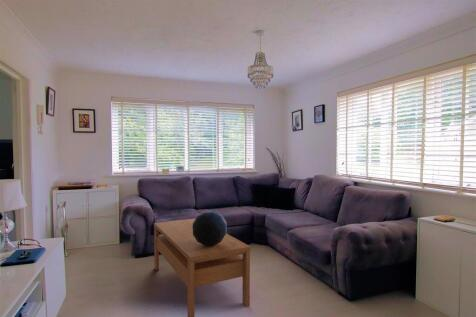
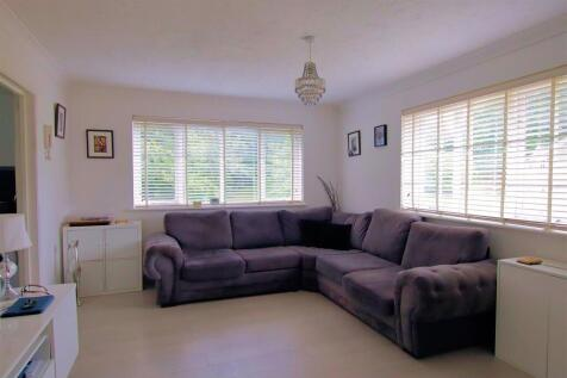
- coffee table [153,217,251,317]
- decorative orb [193,210,228,246]
